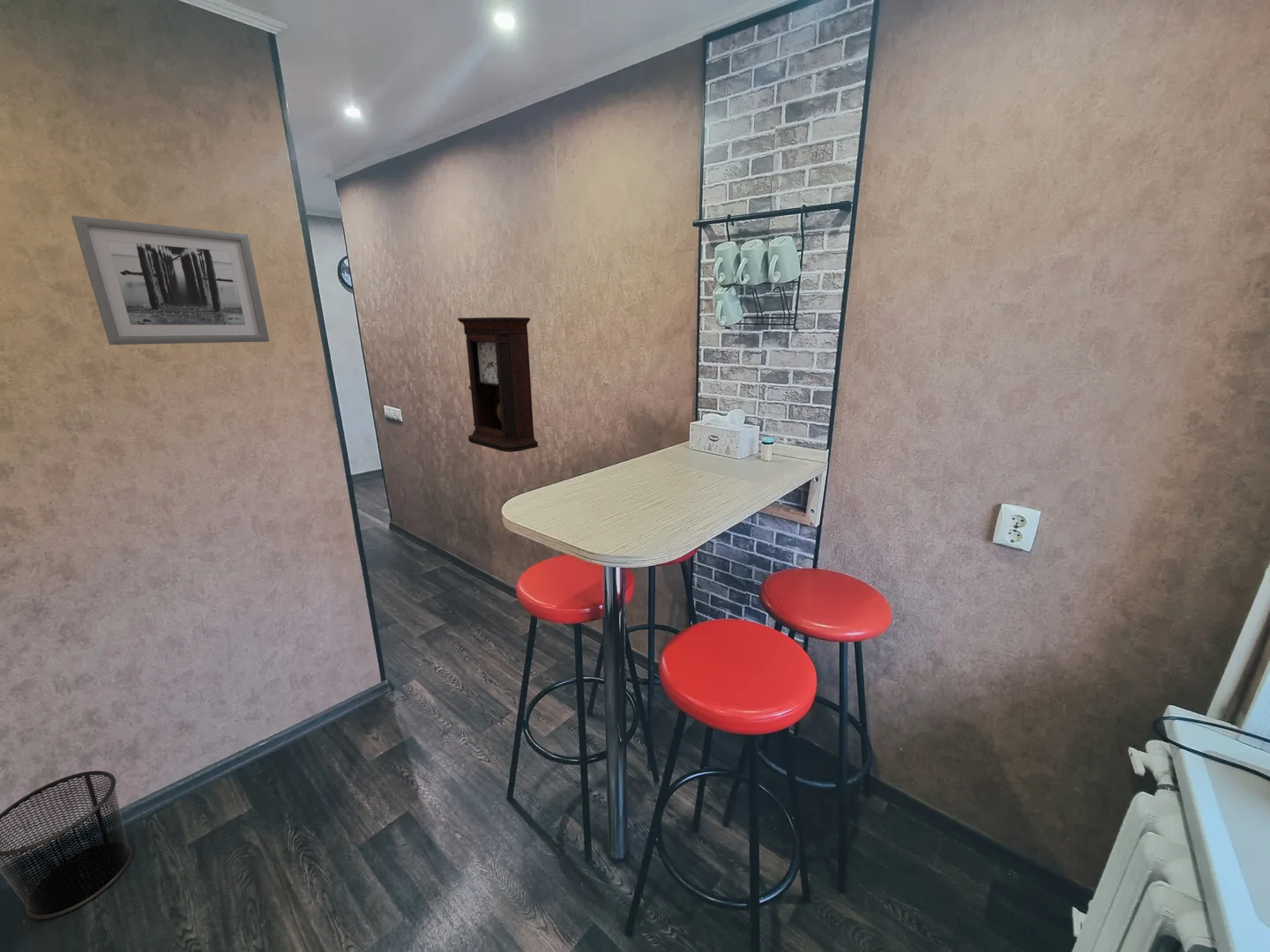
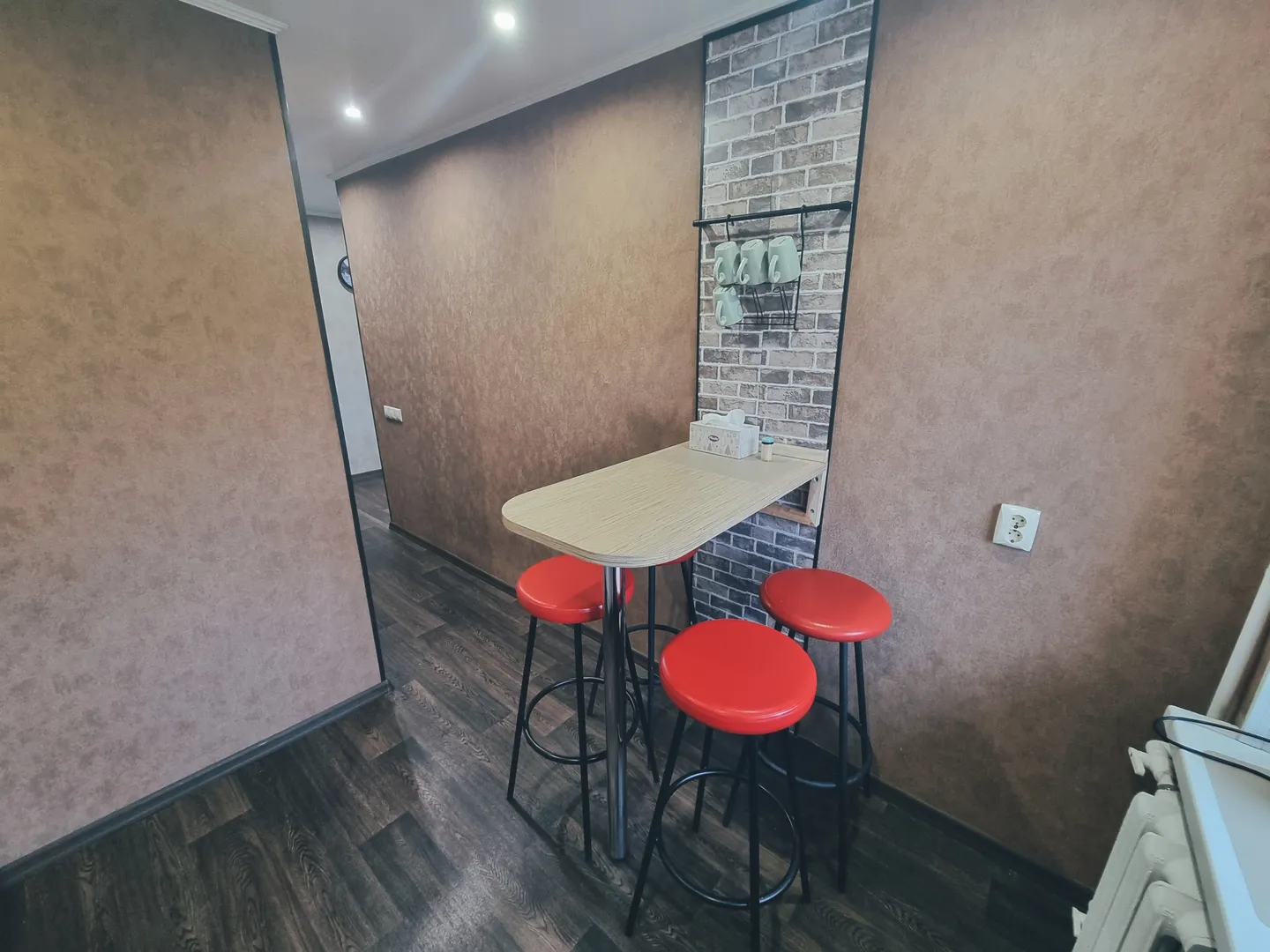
- waste bin [0,770,133,920]
- pendulum clock [457,316,539,453]
- wall art [71,215,270,346]
